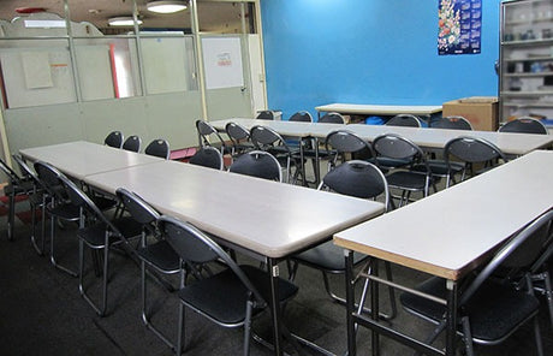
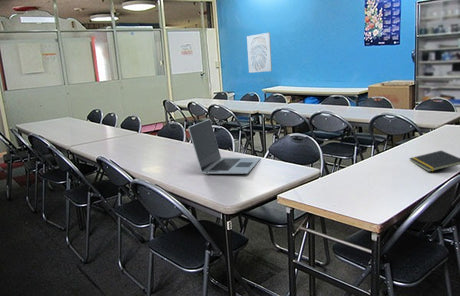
+ wall art [246,31,273,74]
+ notepad [408,150,460,173]
+ laptop [187,118,262,175]
